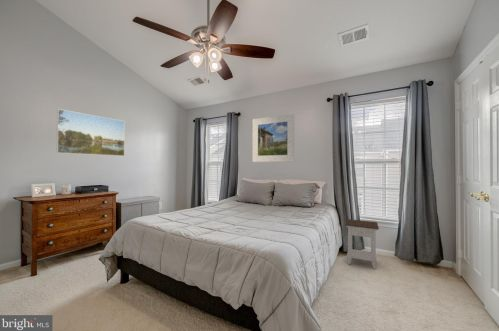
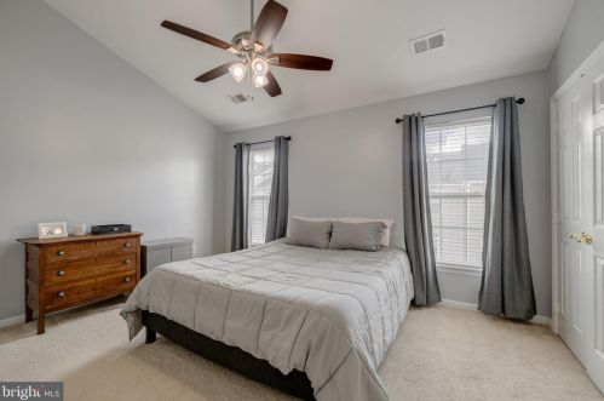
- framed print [56,108,126,157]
- nightstand [344,218,380,270]
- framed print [251,113,295,163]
